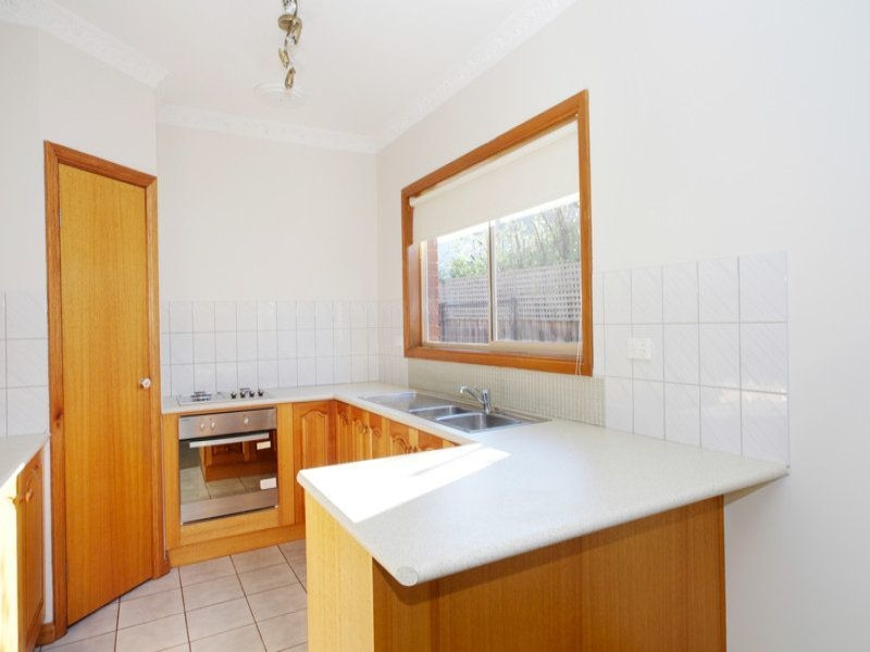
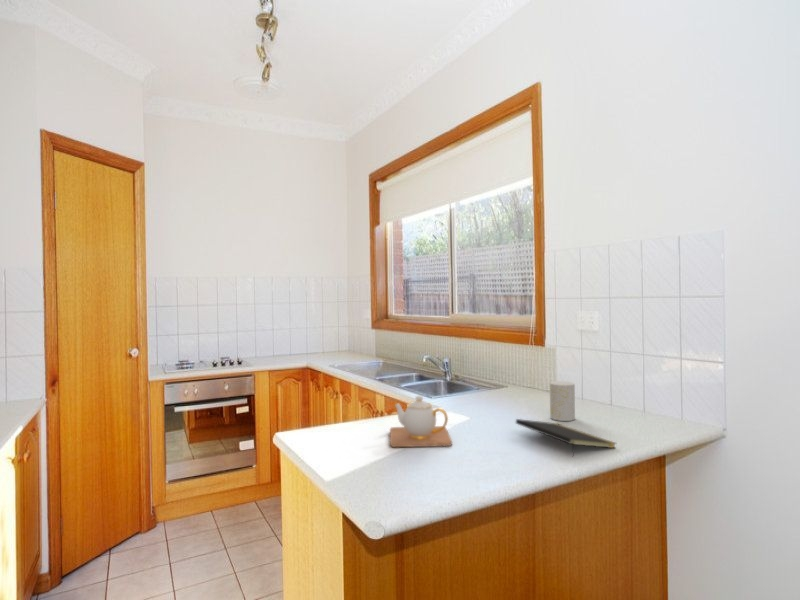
+ cup [549,380,576,422]
+ teapot [389,395,453,448]
+ notepad [515,418,617,458]
